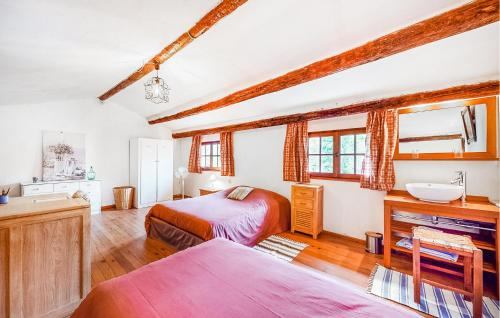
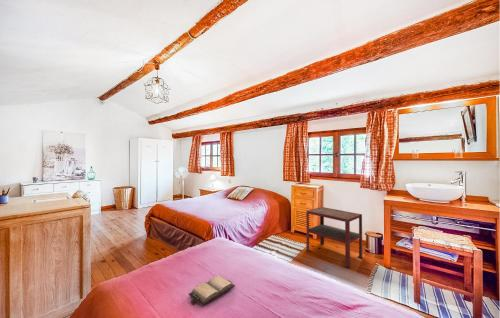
+ hardback book [188,275,236,307]
+ side table [305,206,364,269]
